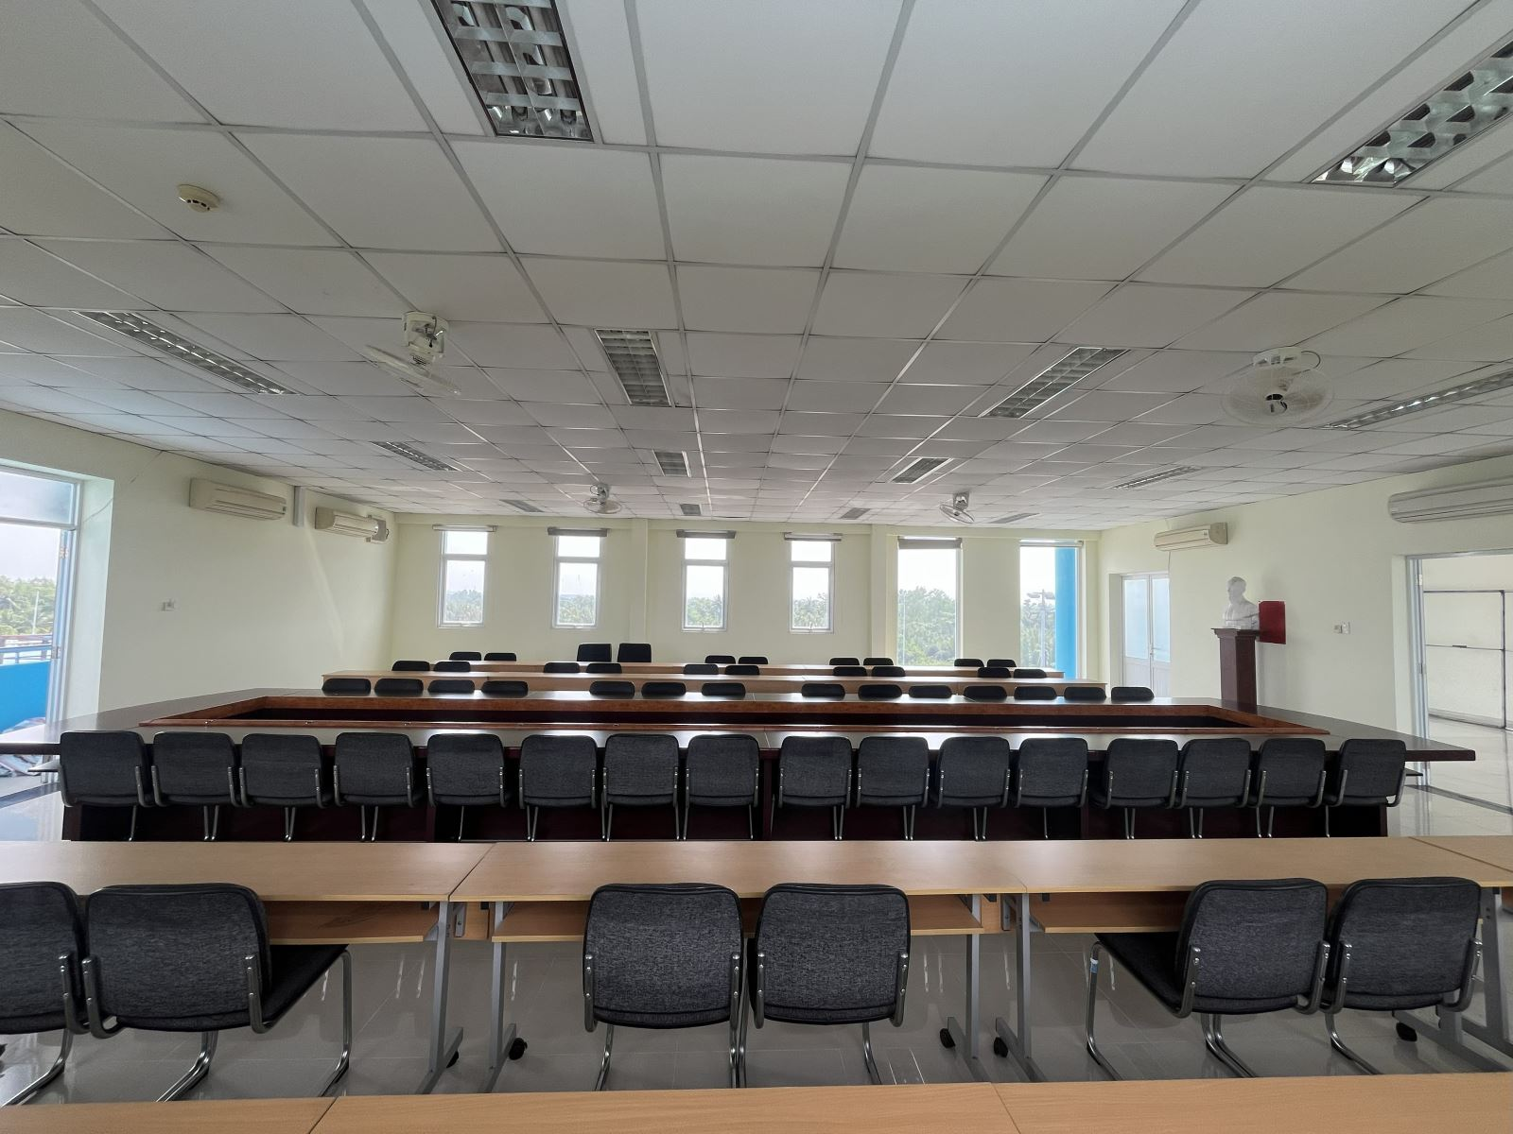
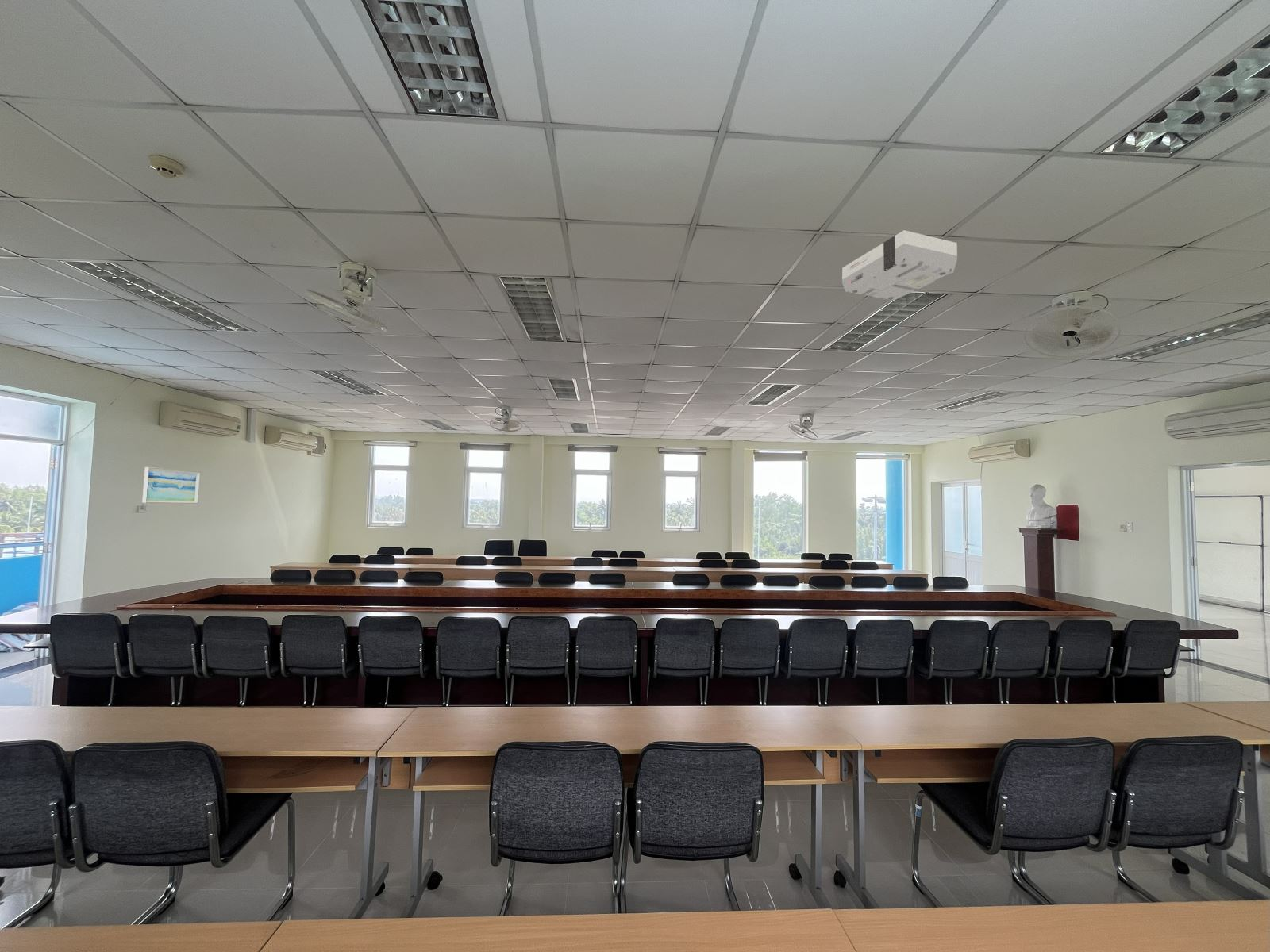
+ wall art [141,466,201,505]
+ projector [841,229,958,301]
